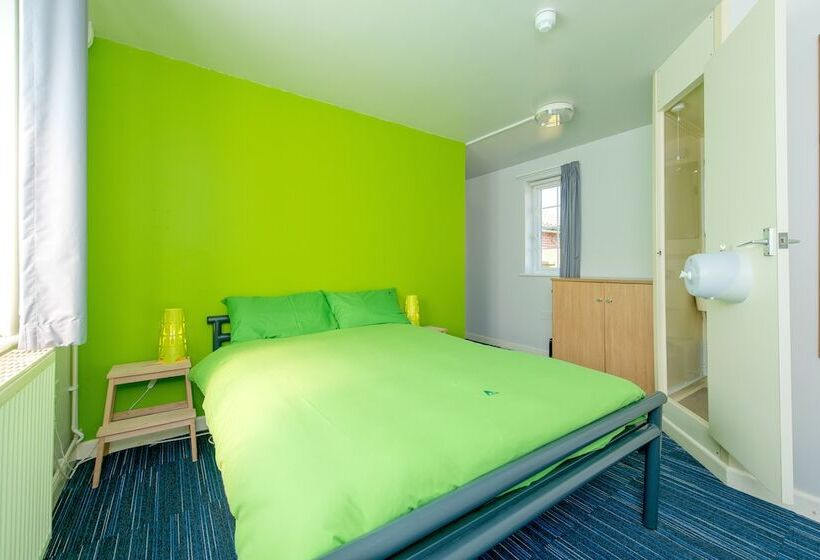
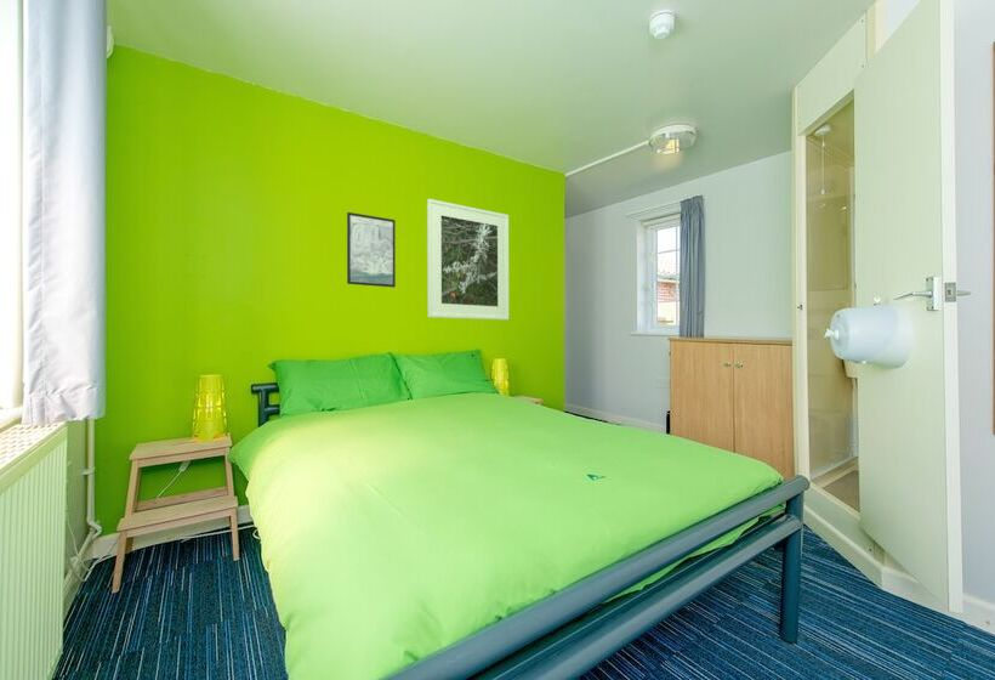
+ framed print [426,198,510,321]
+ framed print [346,211,397,289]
